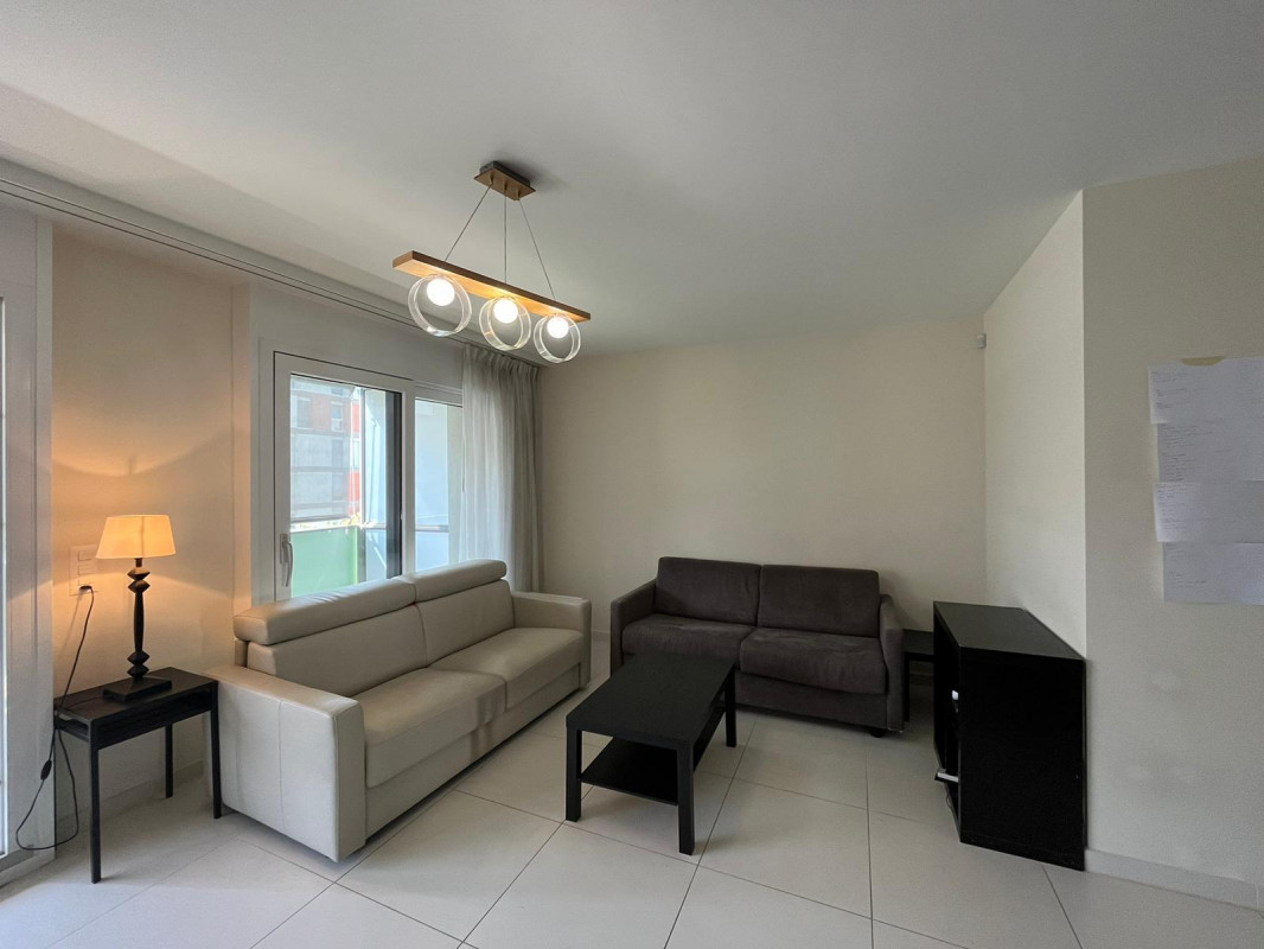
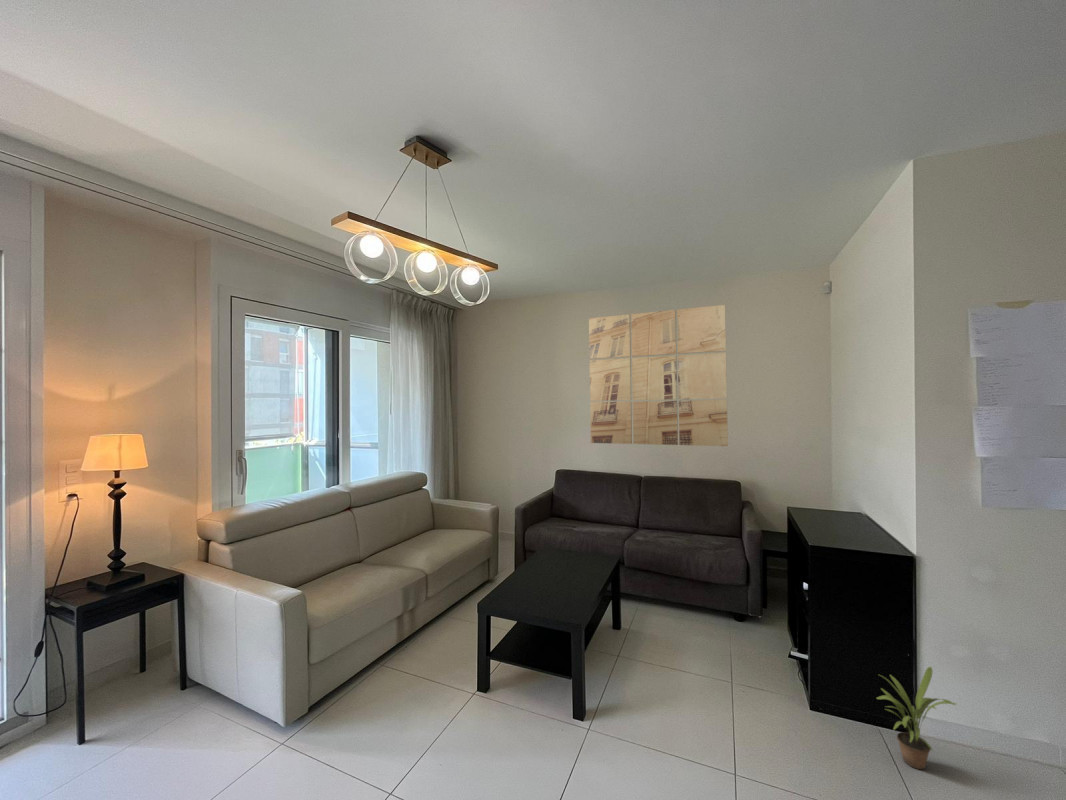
+ potted plant [875,666,958,770]
+ wall art [588,304,729,447]
